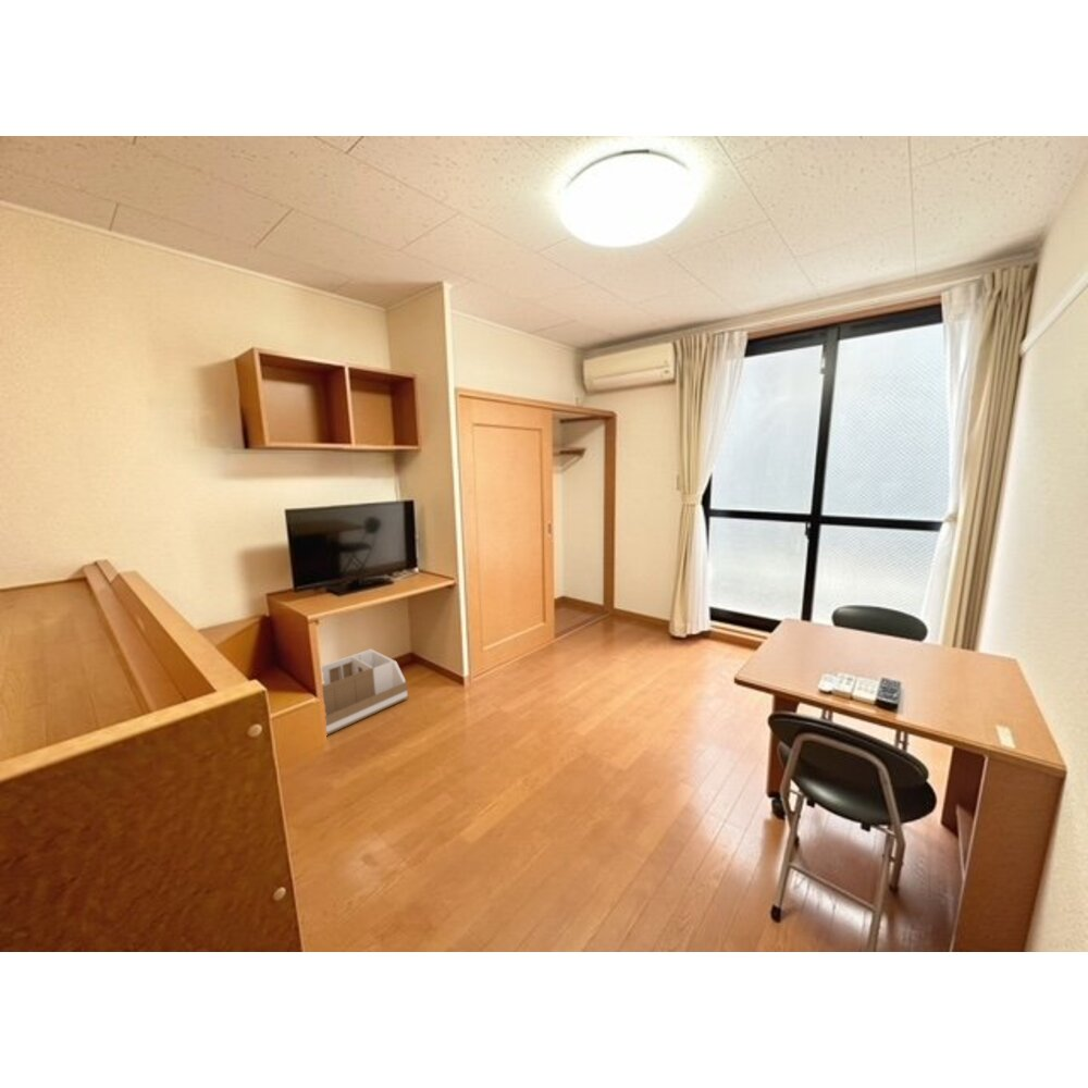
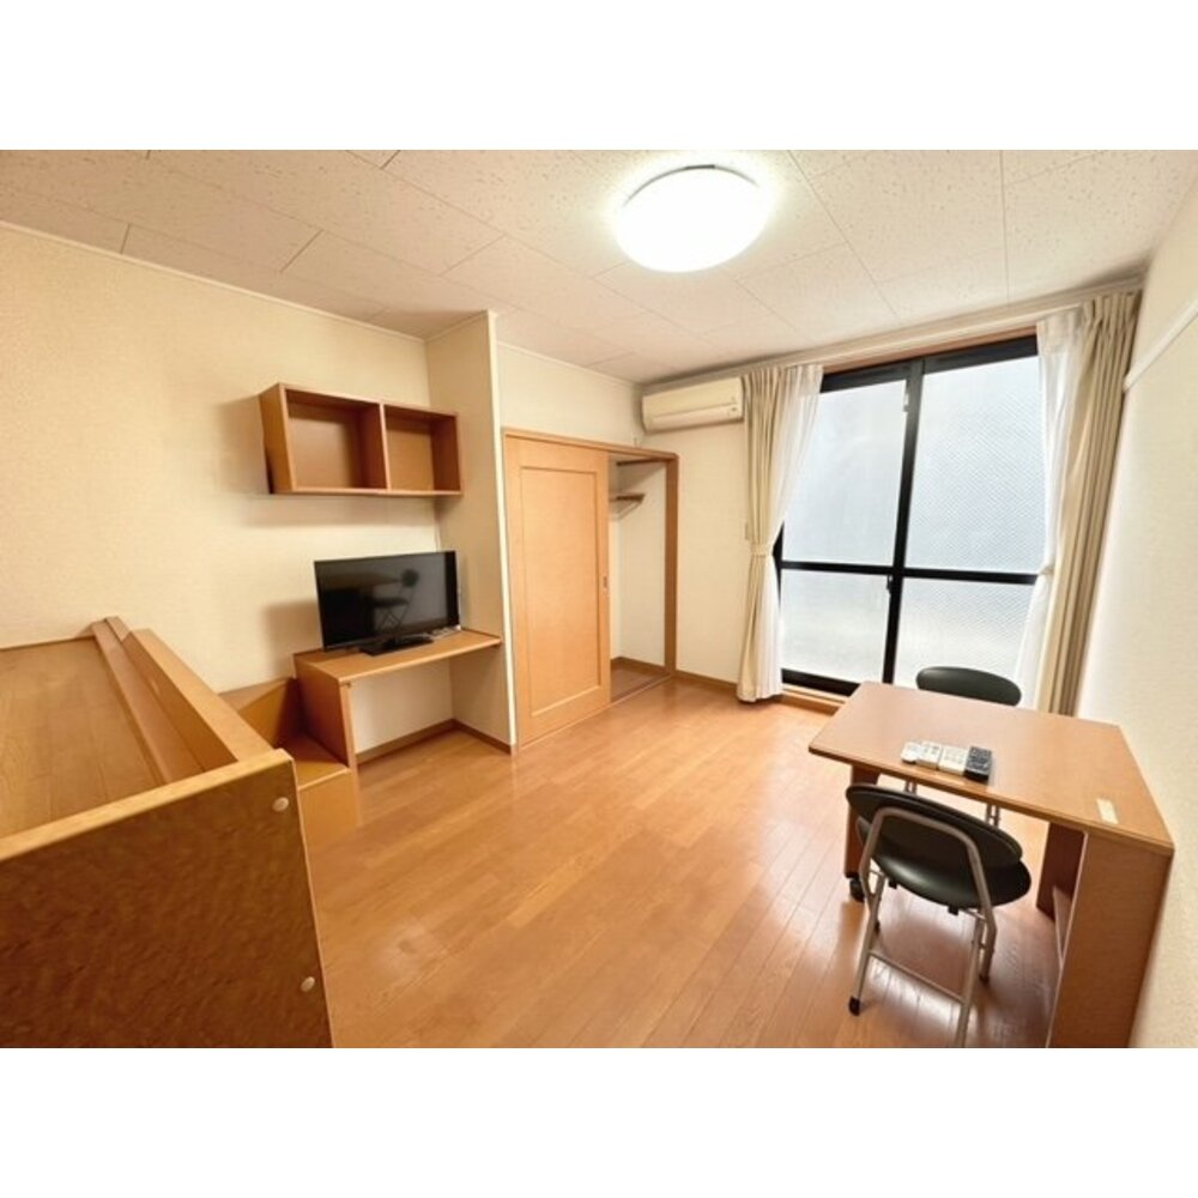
- storage bin [321,647,409,735]
